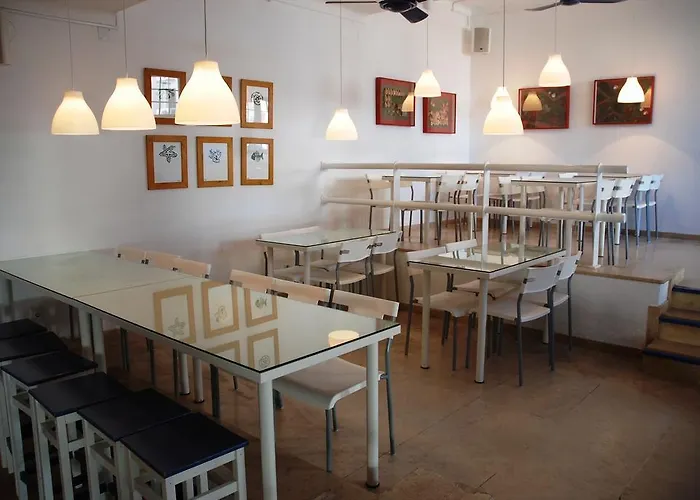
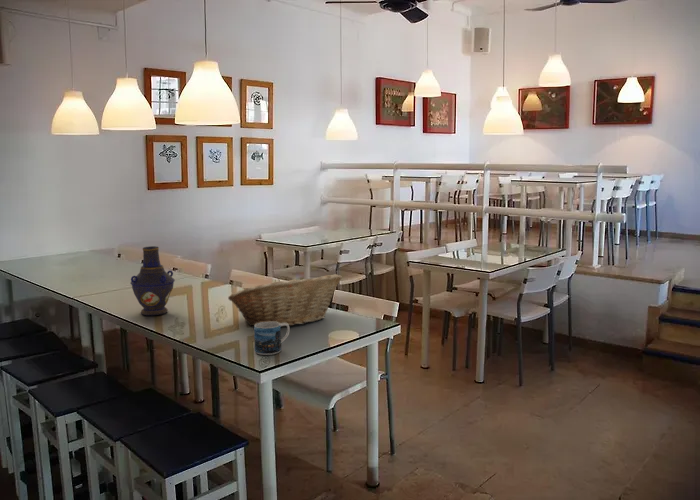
+ mug [253,322,291,356]
+ fruit basket [227,273,343,327]
+ vase [129,245,176,317]
